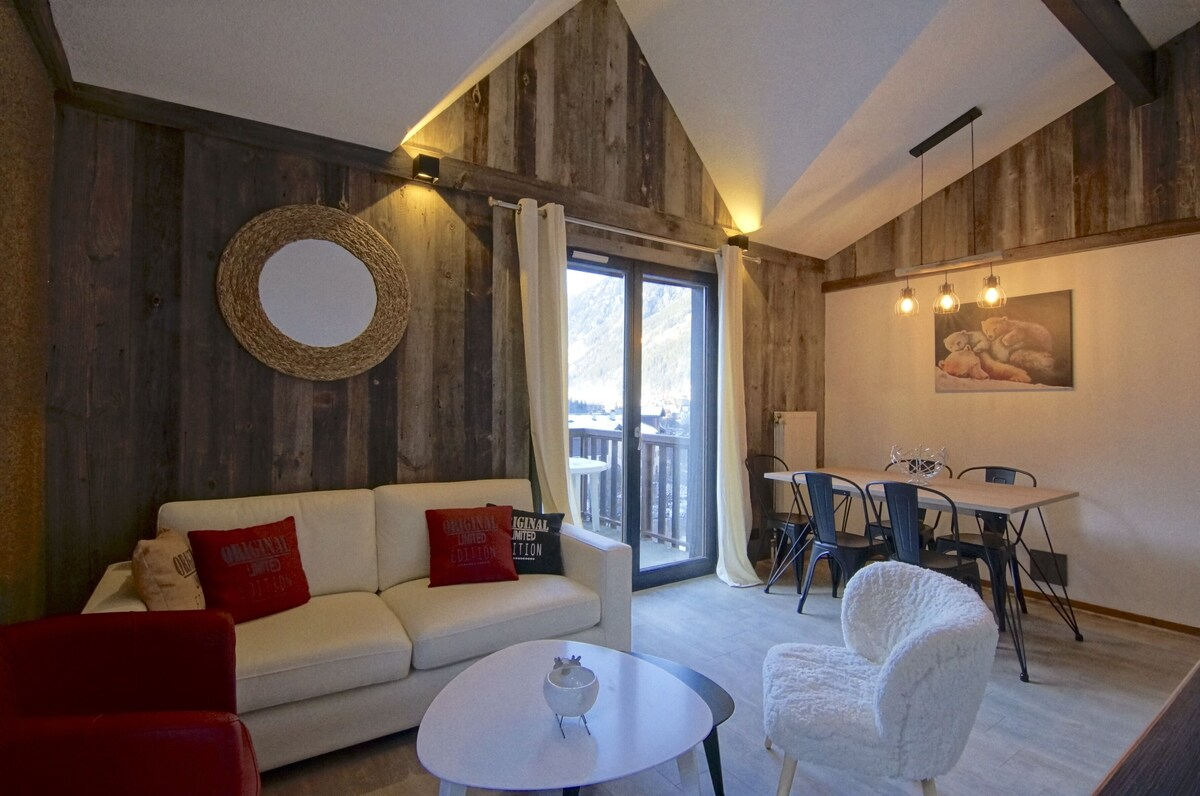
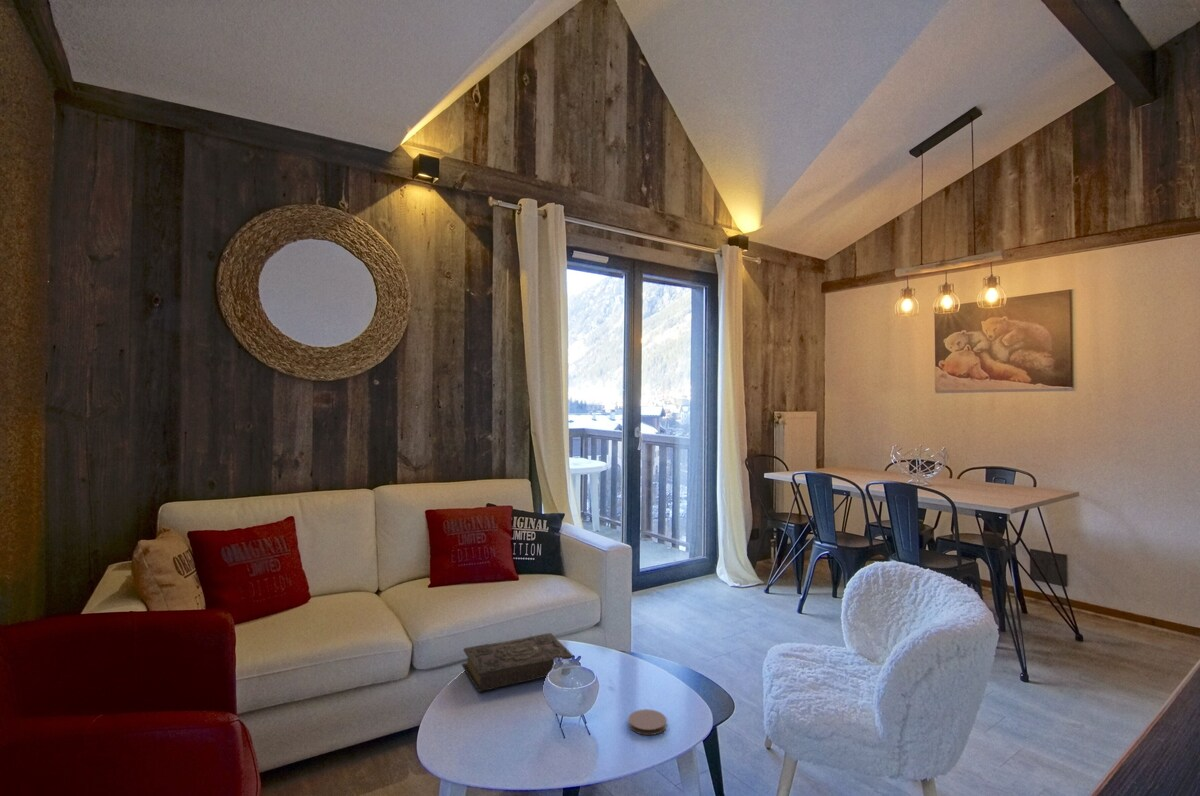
+ coaster [628,708,668,736]
+ book [461,632,575,693]
